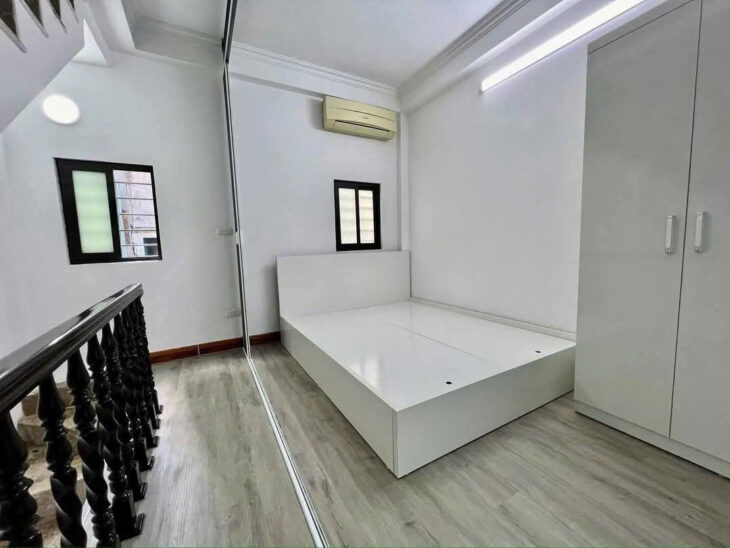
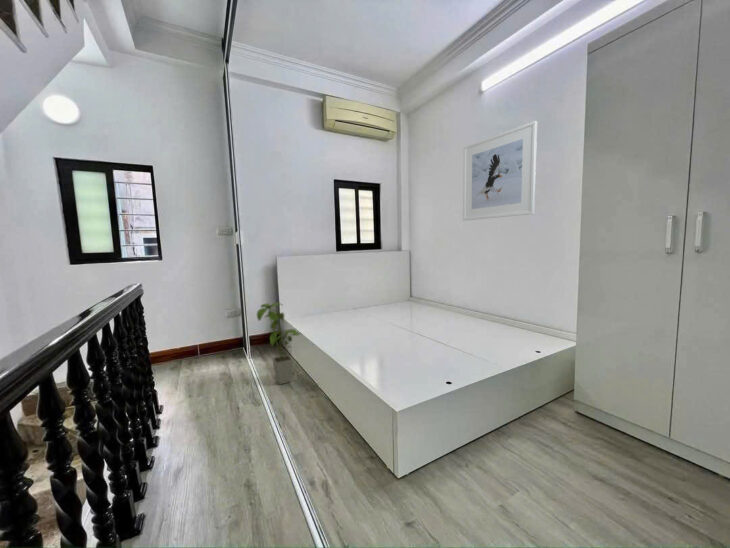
+ house plant [256,302,302,385]
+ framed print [462,120,538,222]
